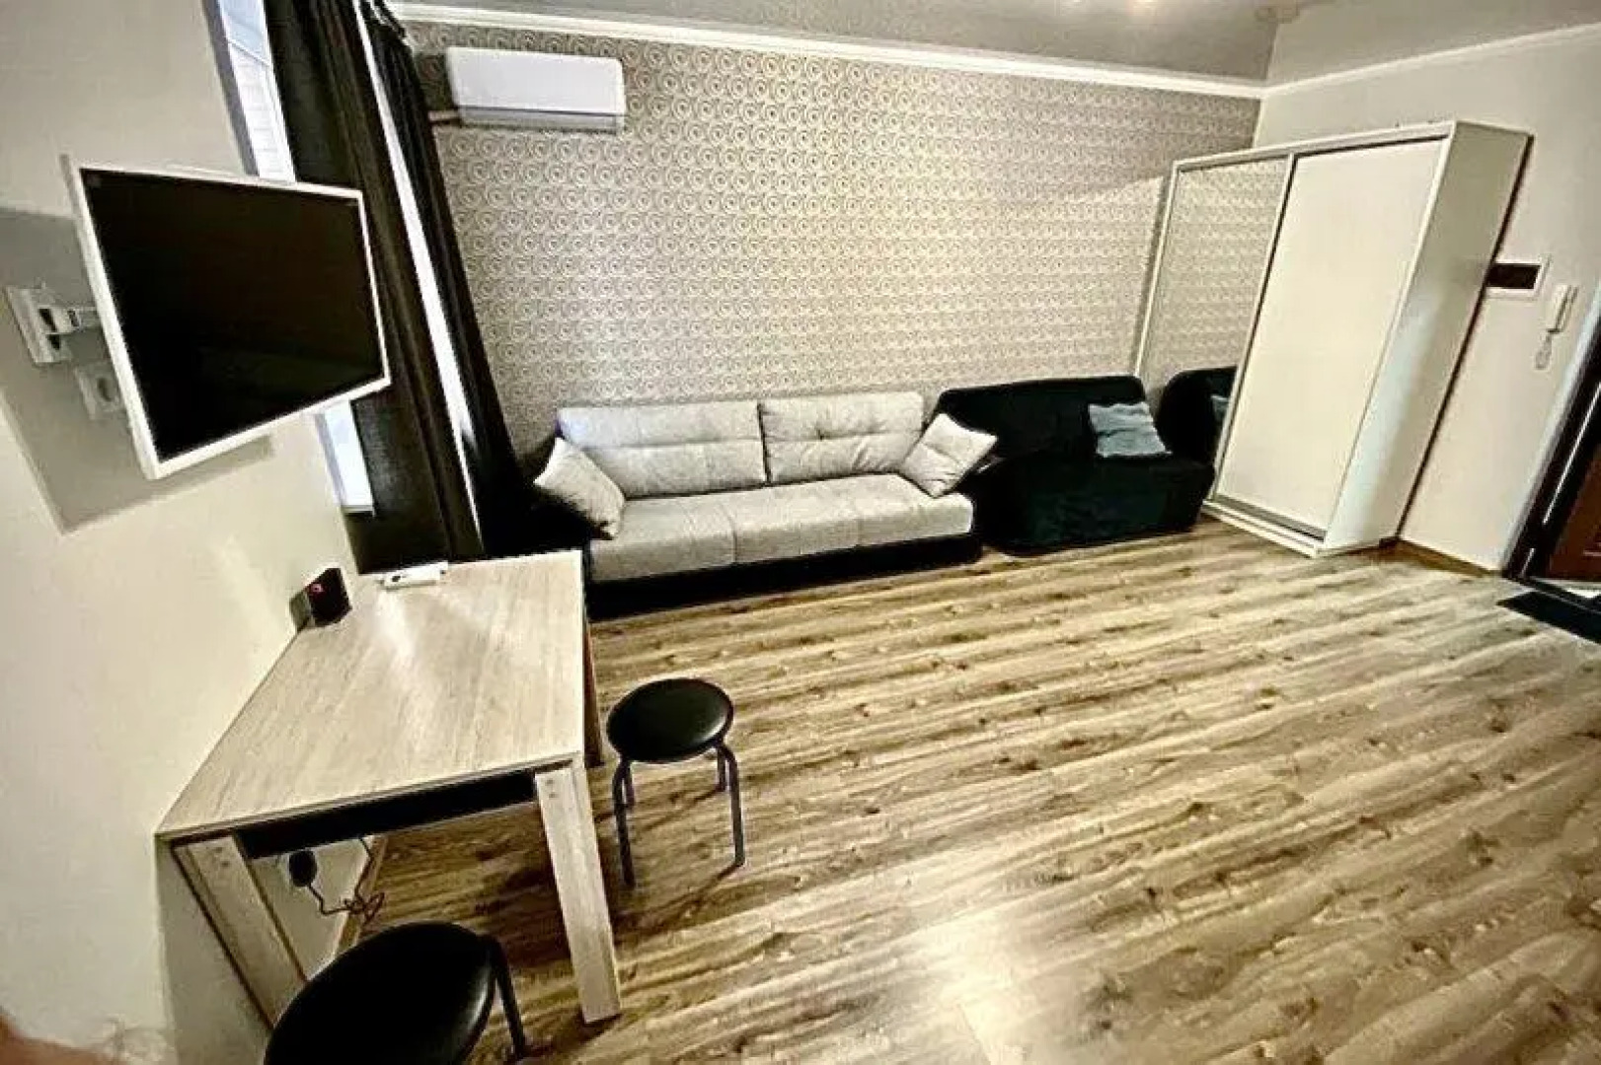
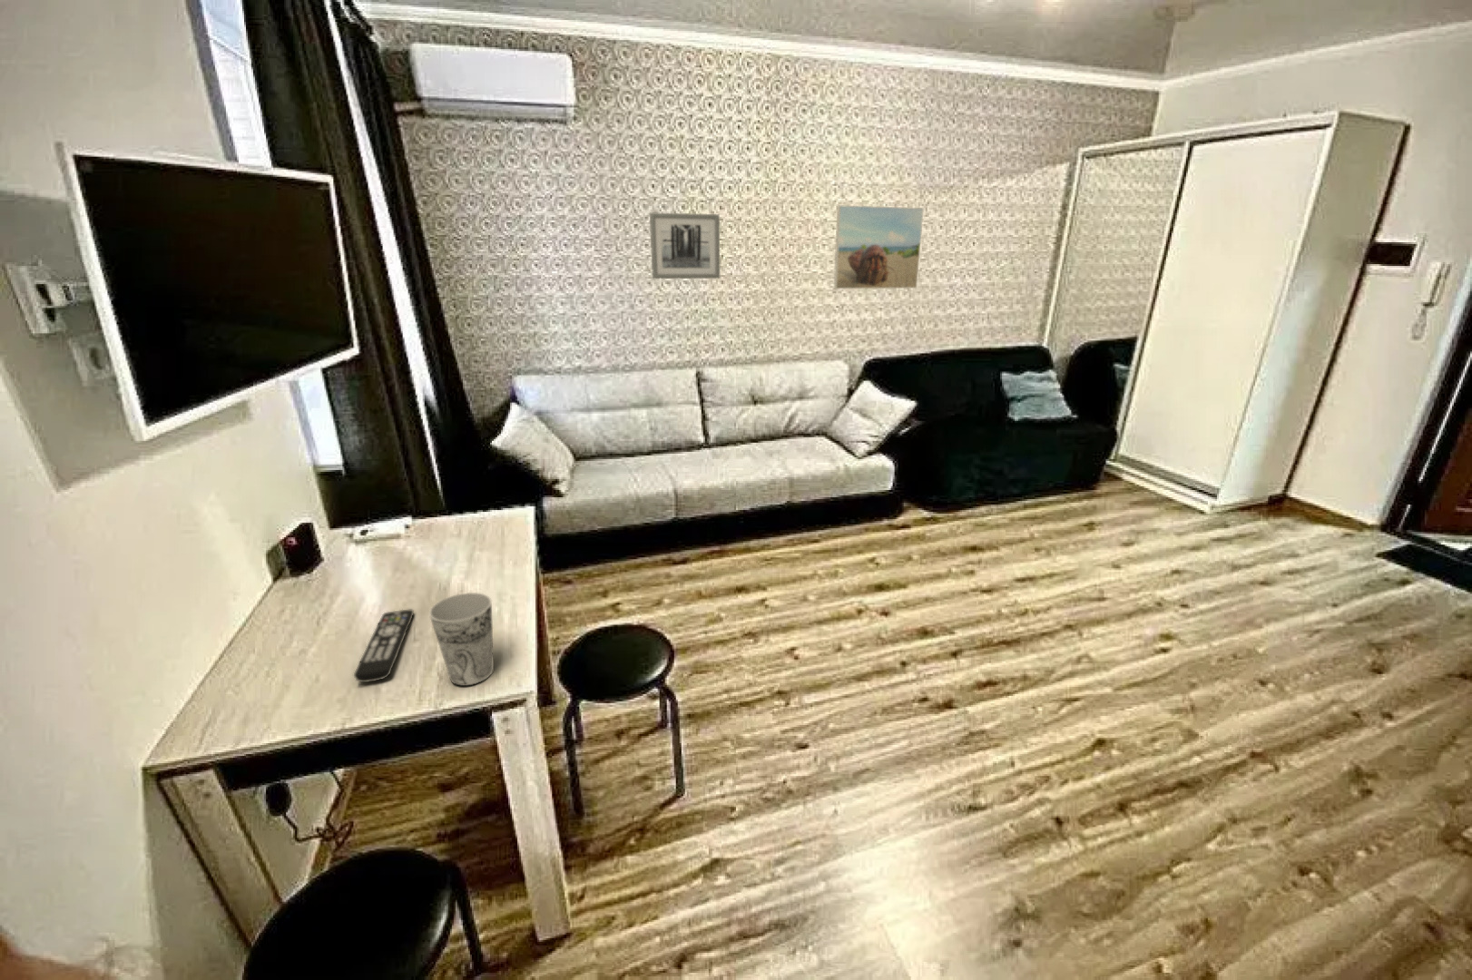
+ wall art [649,211,721,280]
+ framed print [833,205,925,290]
+ remote control [353,609,414,684]
+ cup [429,592,494,687]
